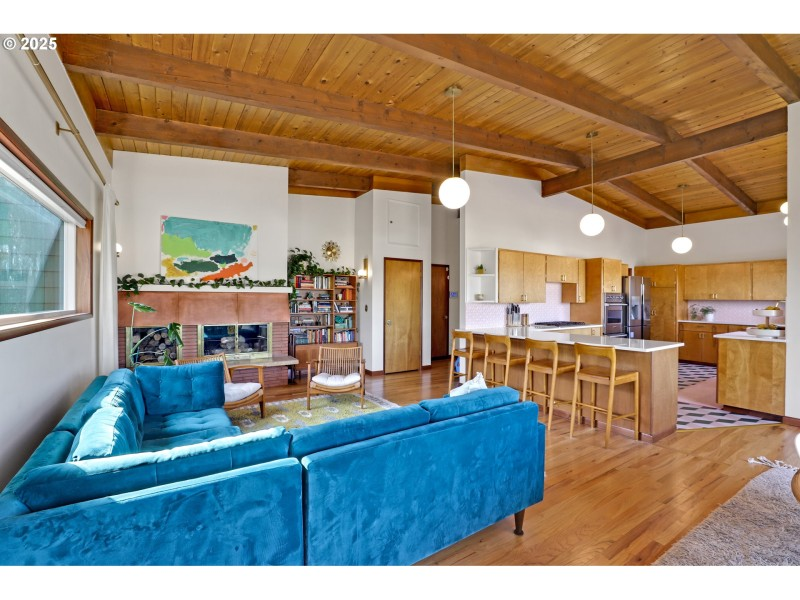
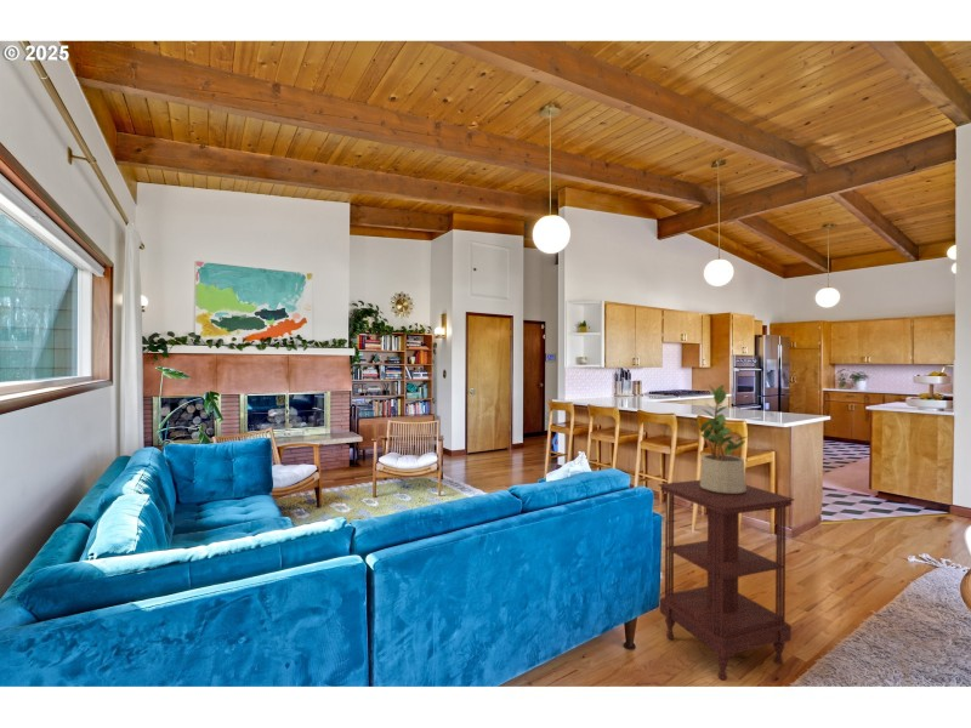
+ side table [658,479,796,682]
+ potted plant [691,383,748,494]
